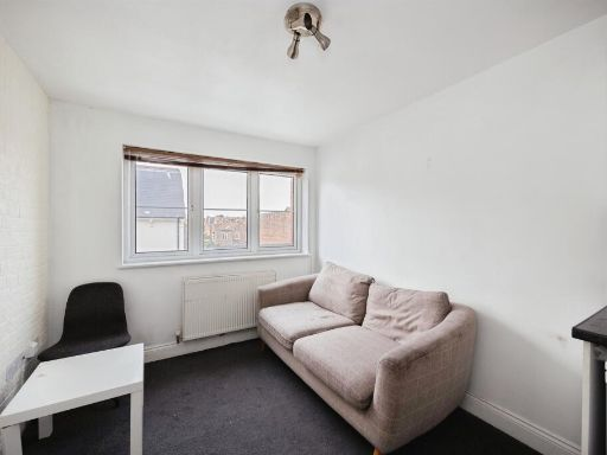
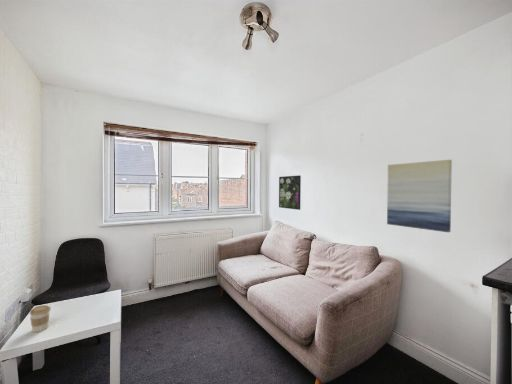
+ coffee cup [29,304,52,333]
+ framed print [278,174,302,211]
+ wall art [386,159,453,233]
